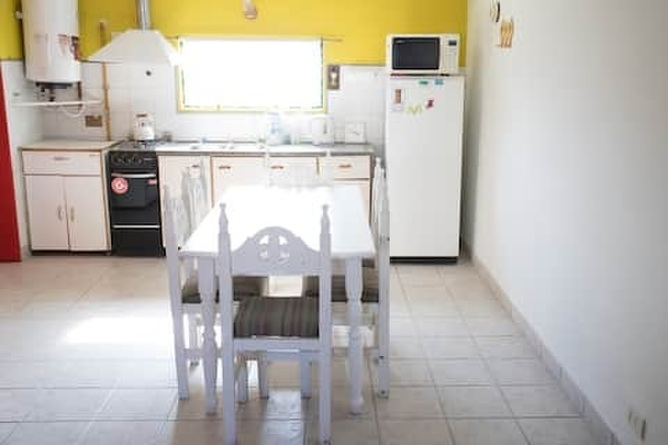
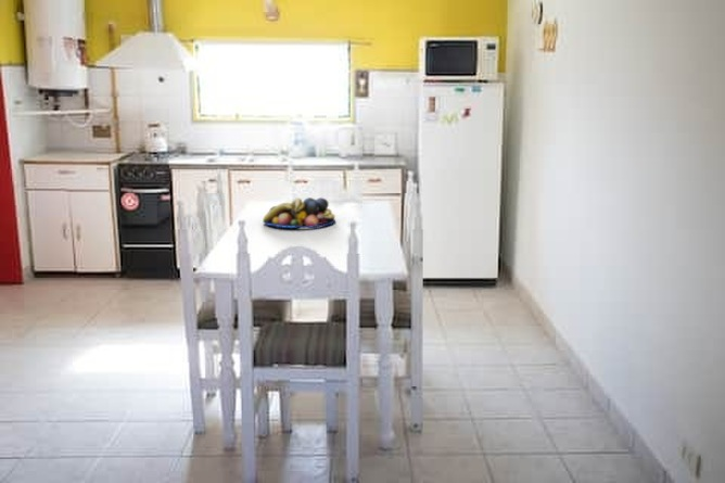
+ fruit bowl [262,196,336,229]
